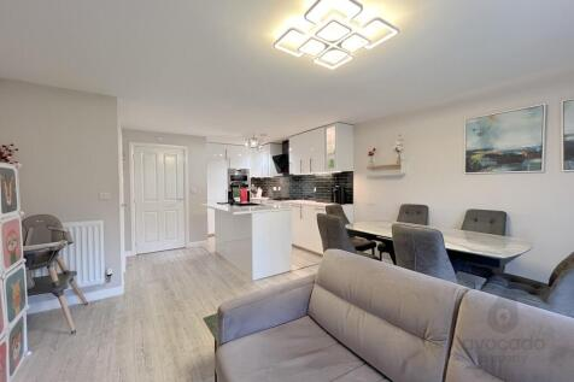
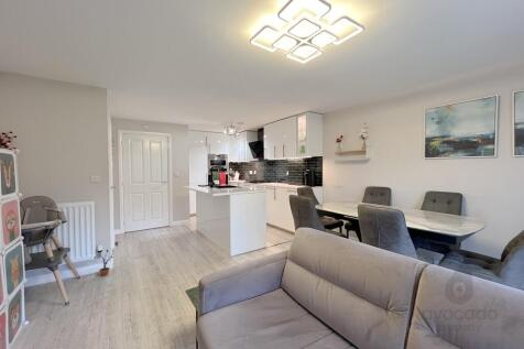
+ potted plant [94,241,119,277]
